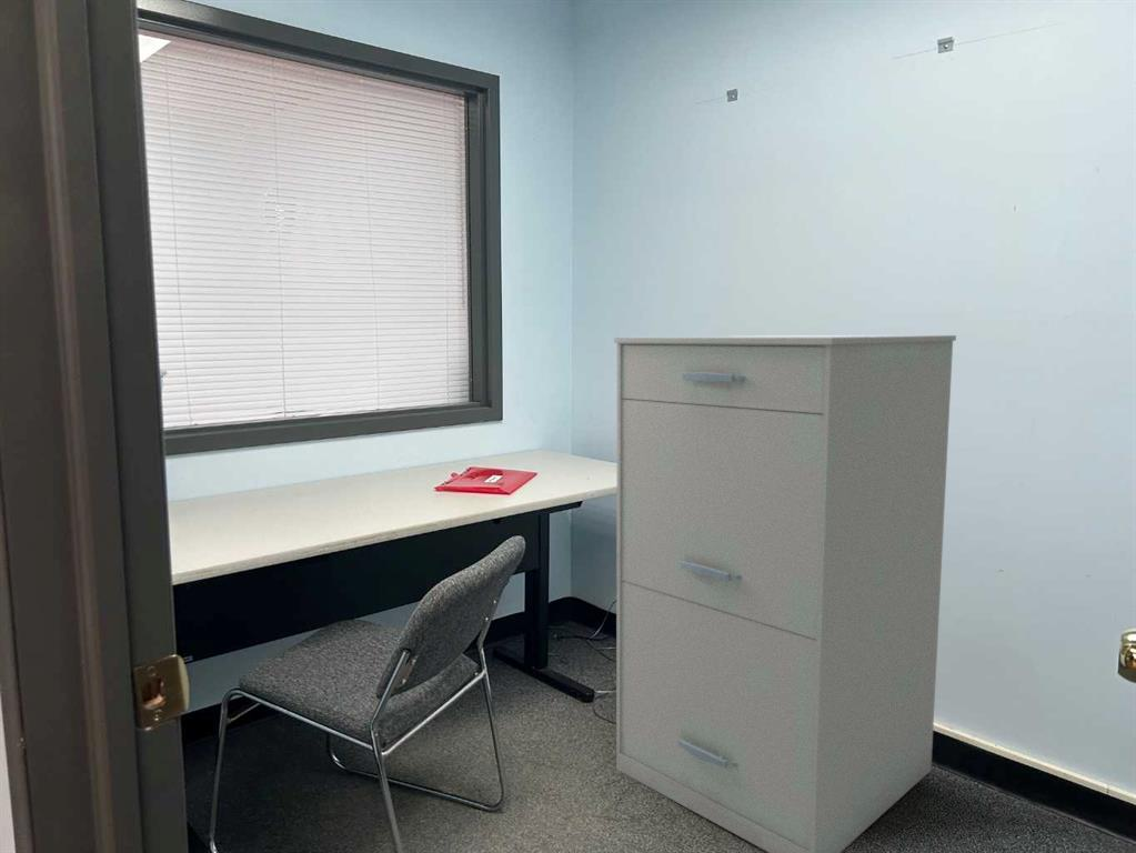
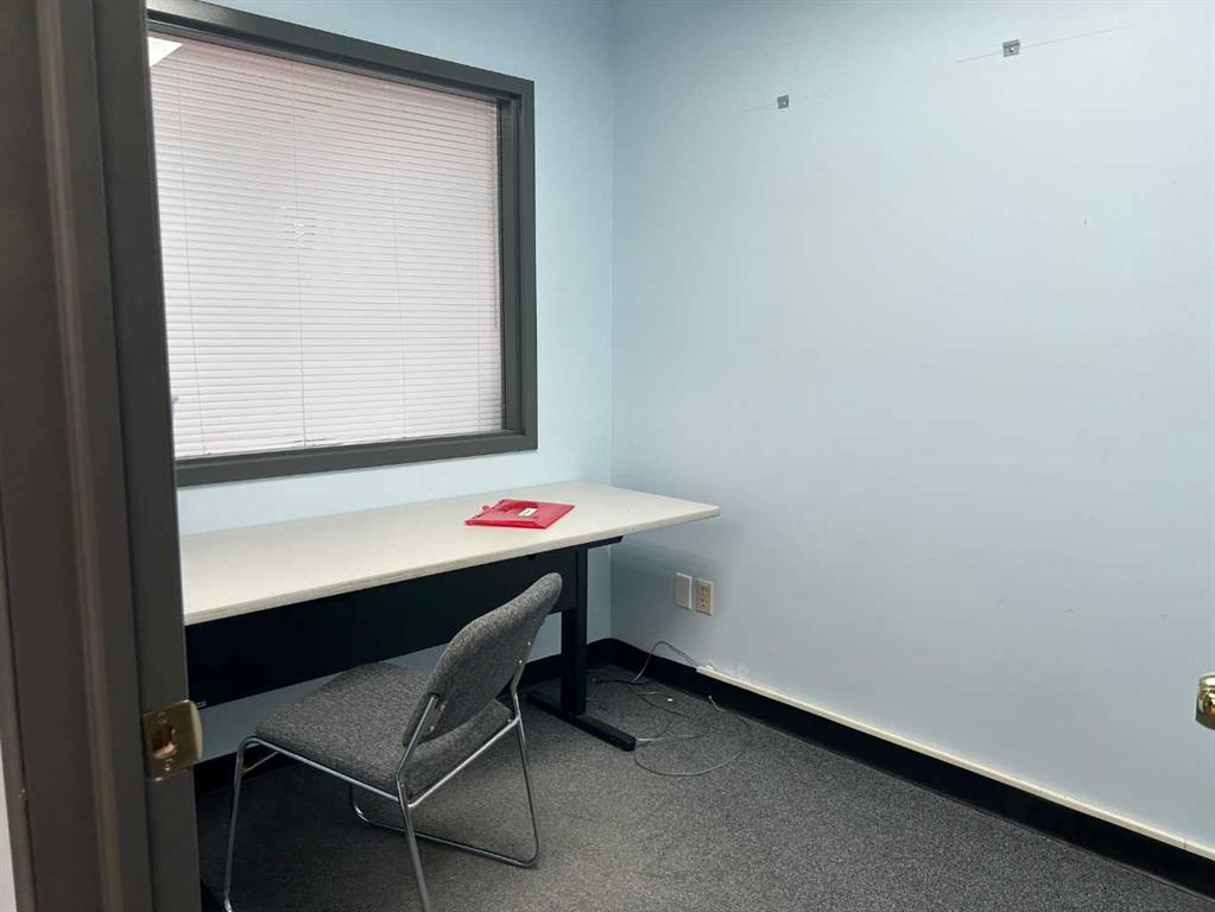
- filing cabinet [613,334,957,853]
